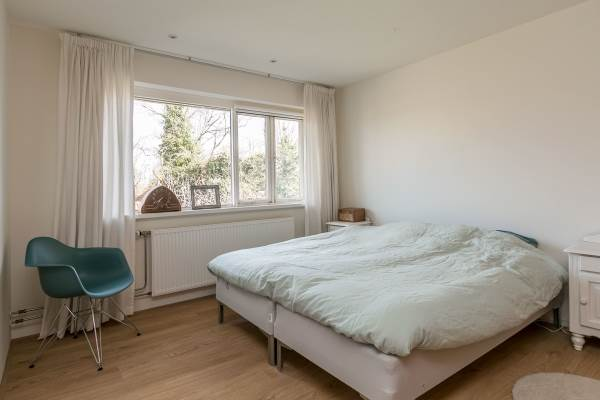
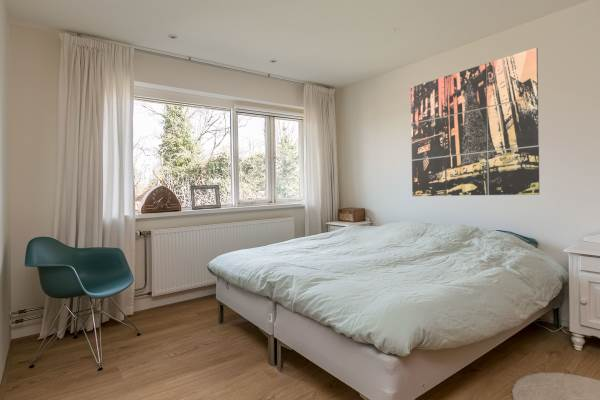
+ wall art [410,46,540,197]
